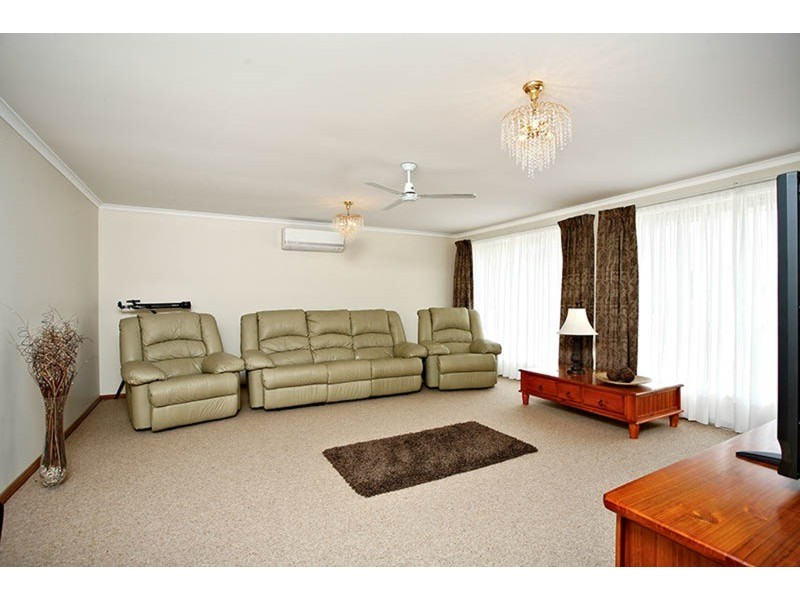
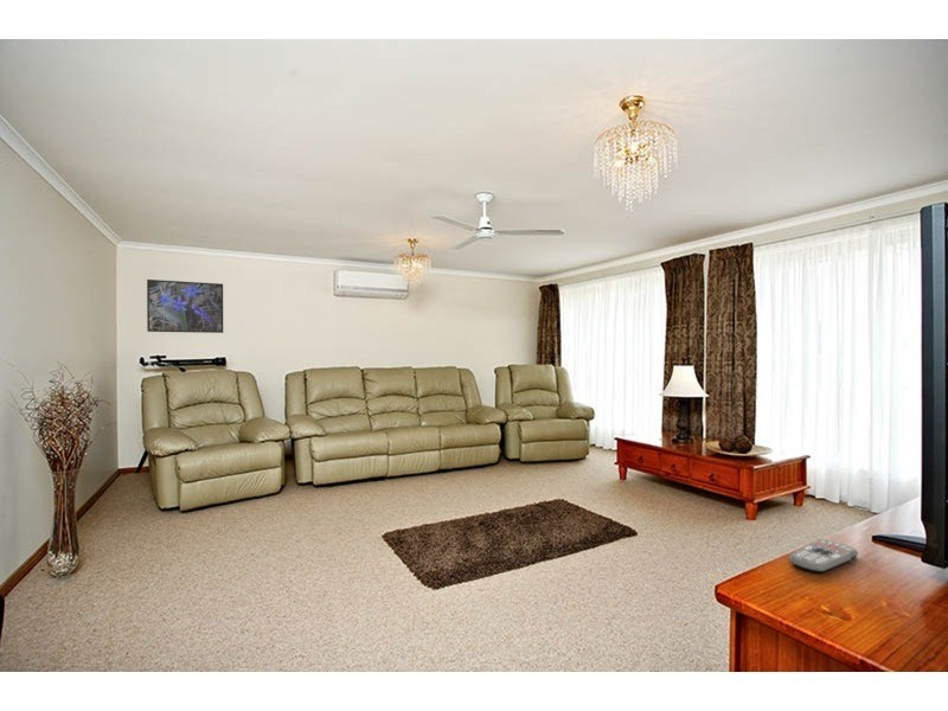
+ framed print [146,278,224,334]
+ remote control [788,538,859,574]
